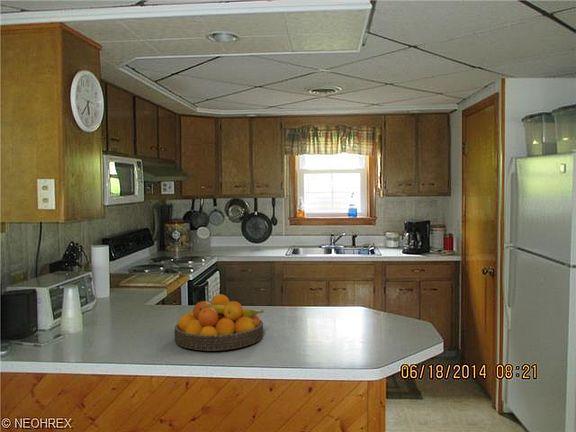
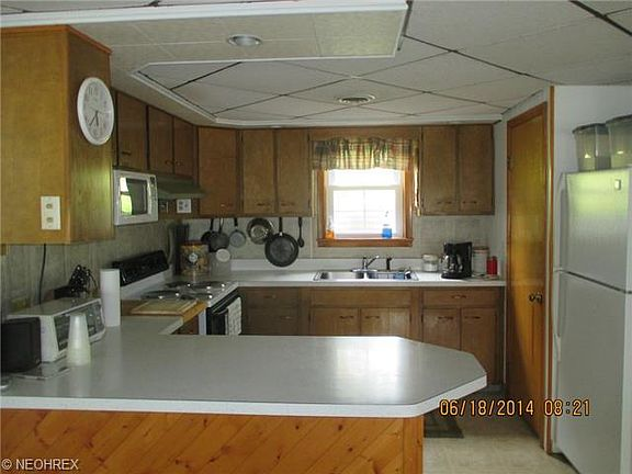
- fruit bowl [173,293,265,352]
